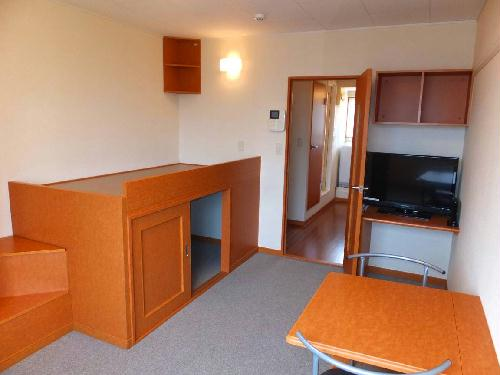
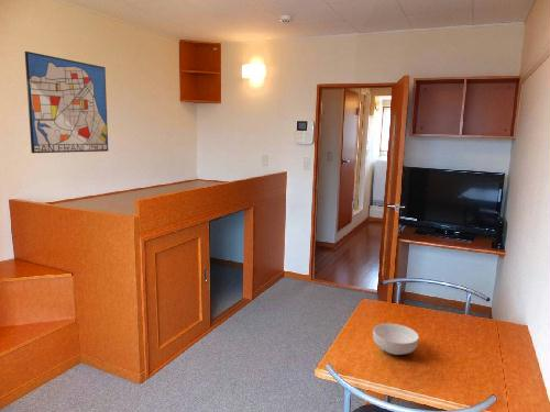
+ cereal bowl [372,322,420,356]
+ wall art [24,51,109,154]
